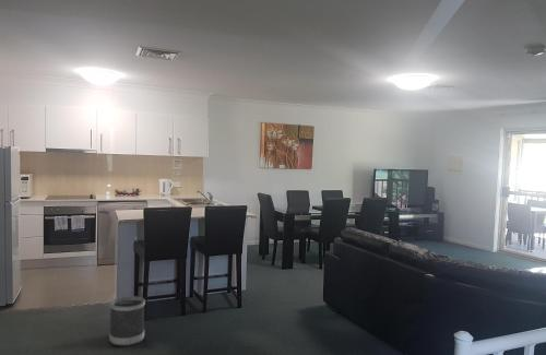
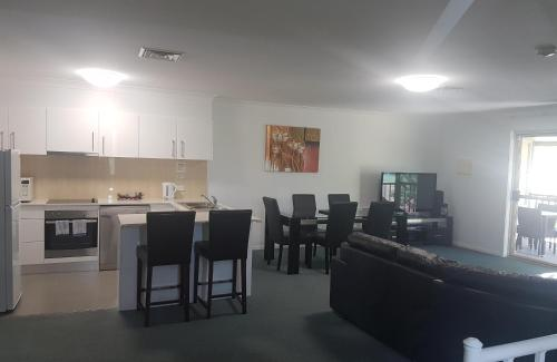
- wastebasket [108,295,146,347]
